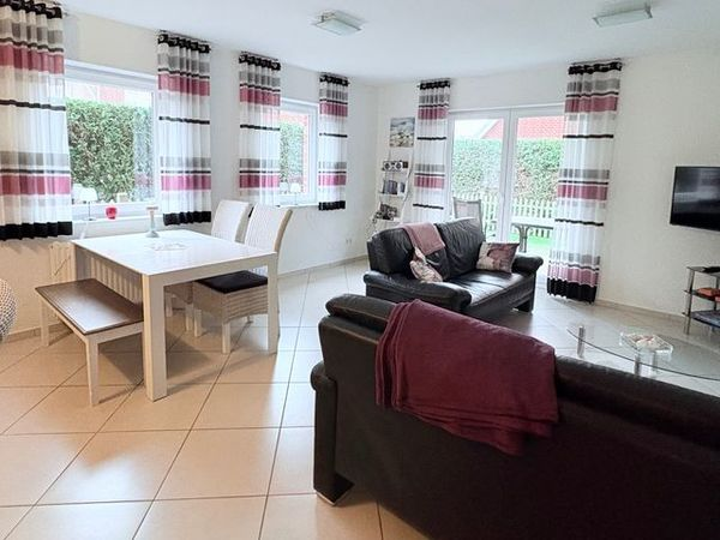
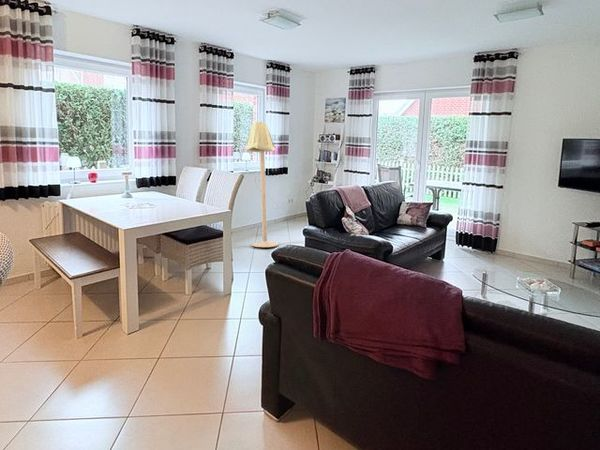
+ floor lamp [245,120,279,248]
